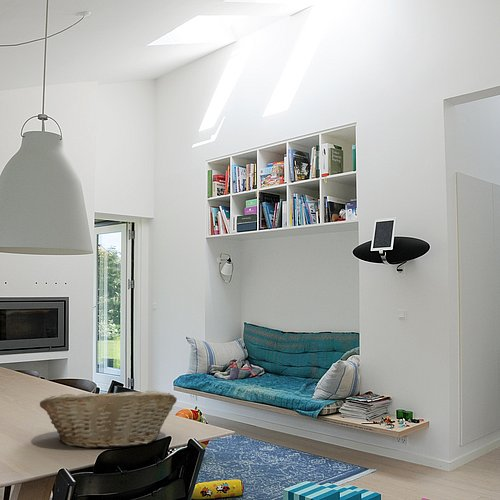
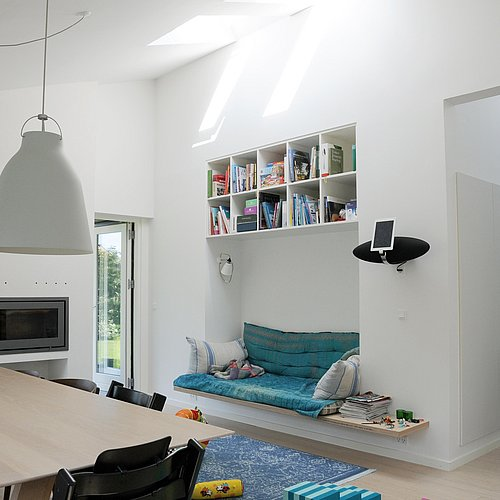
- fruit basket [39,388,178,449]
